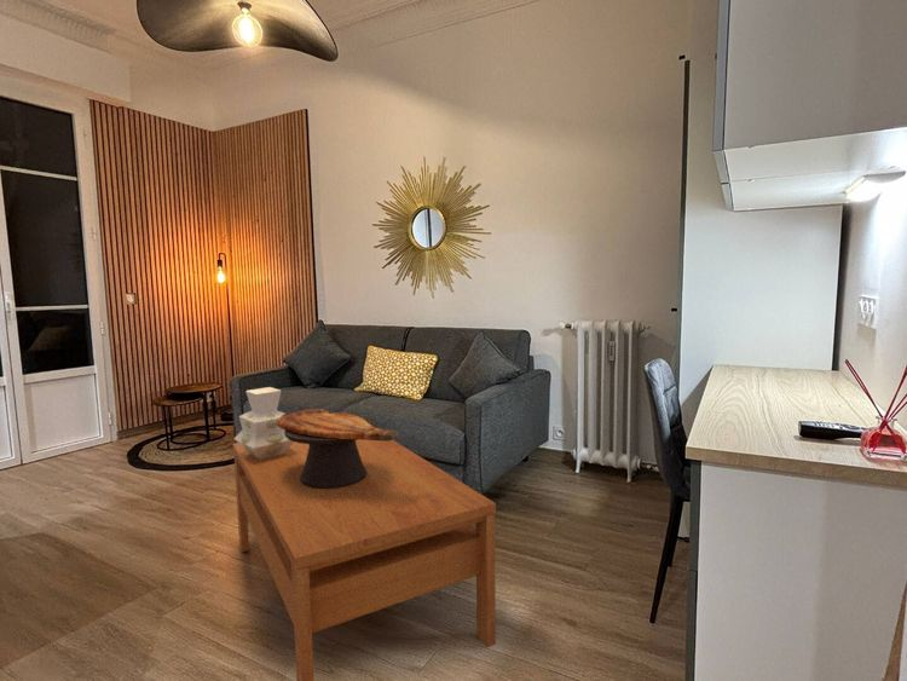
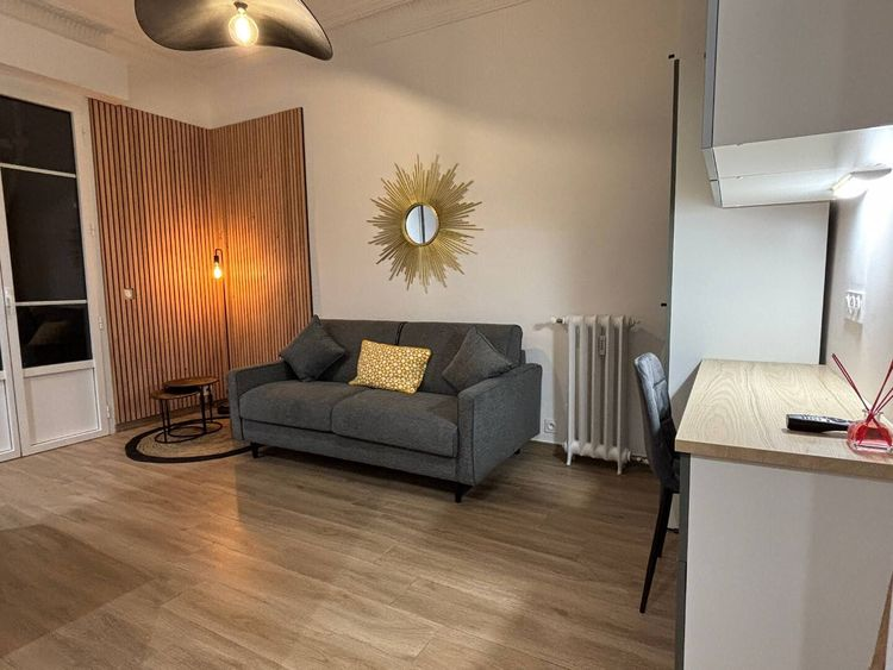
- vase [233,386,294,460]
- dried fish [277,408,400,489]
- coffee table [231,439,497,681]
